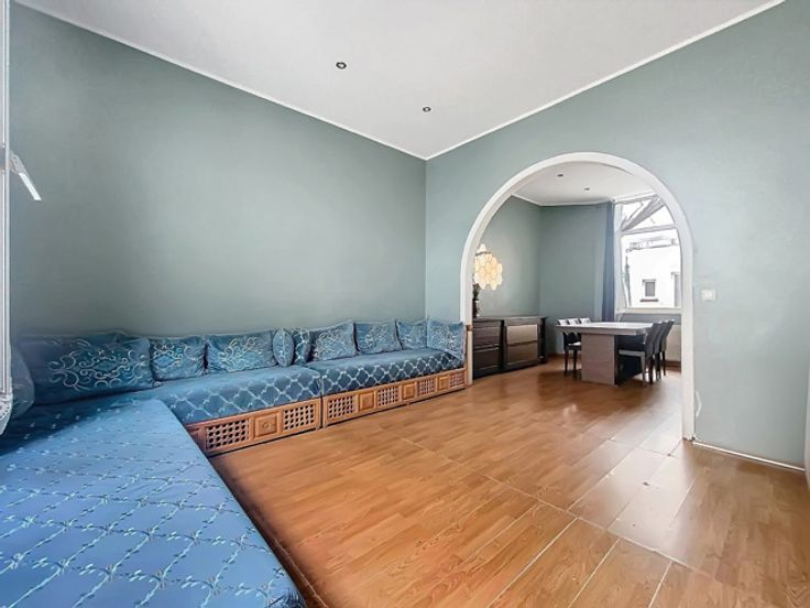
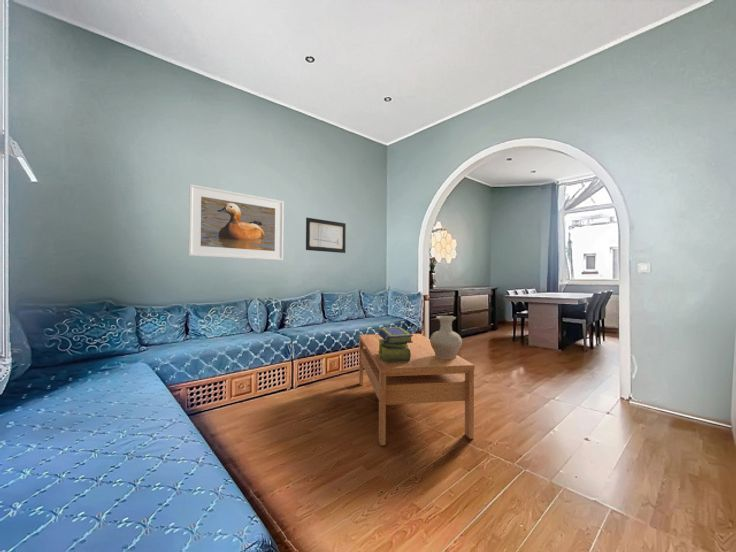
+ stack of books [377,326,413,363]
+ vase [429,315,463,359]
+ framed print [188,183,285,261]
+ wall art [305,217,347,254]
+ coffee table [358,333,476,446]
